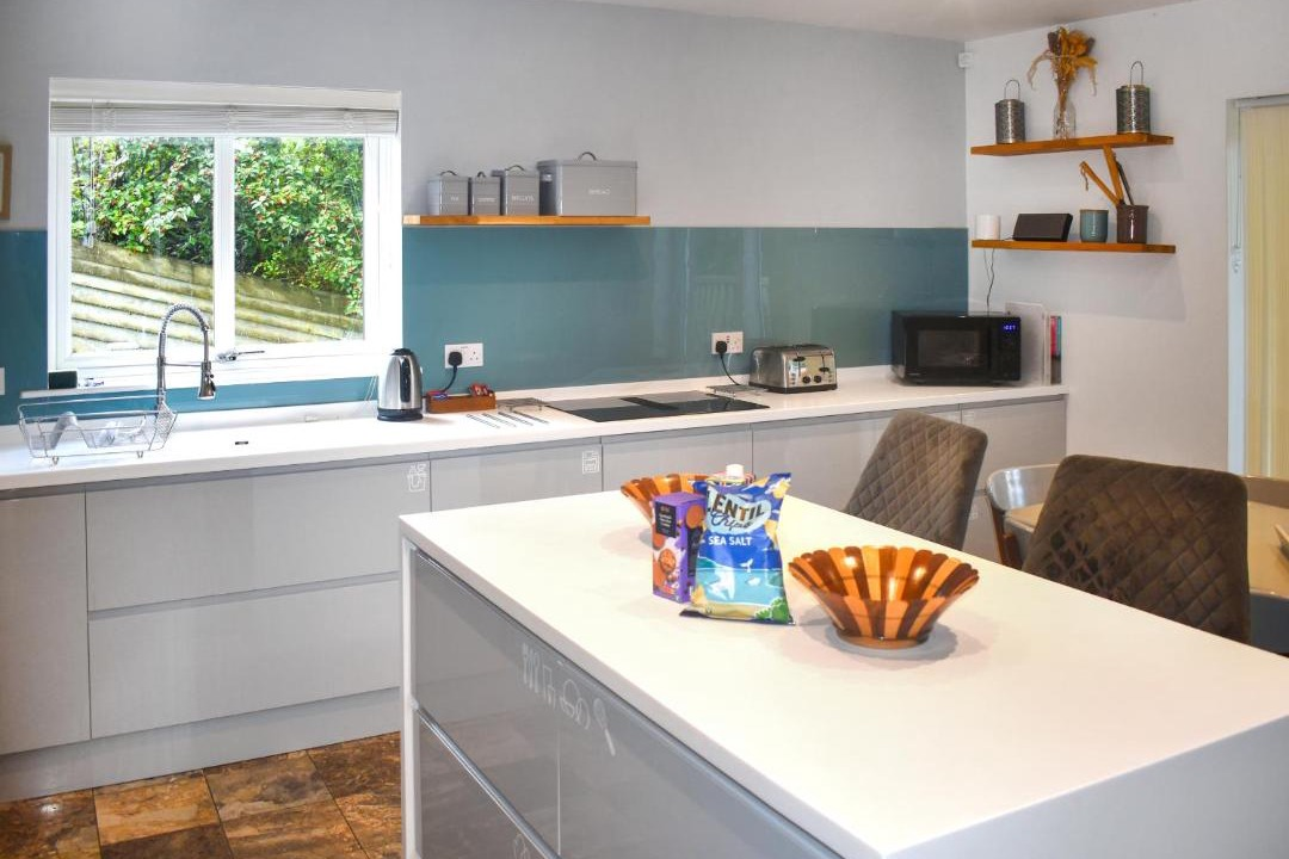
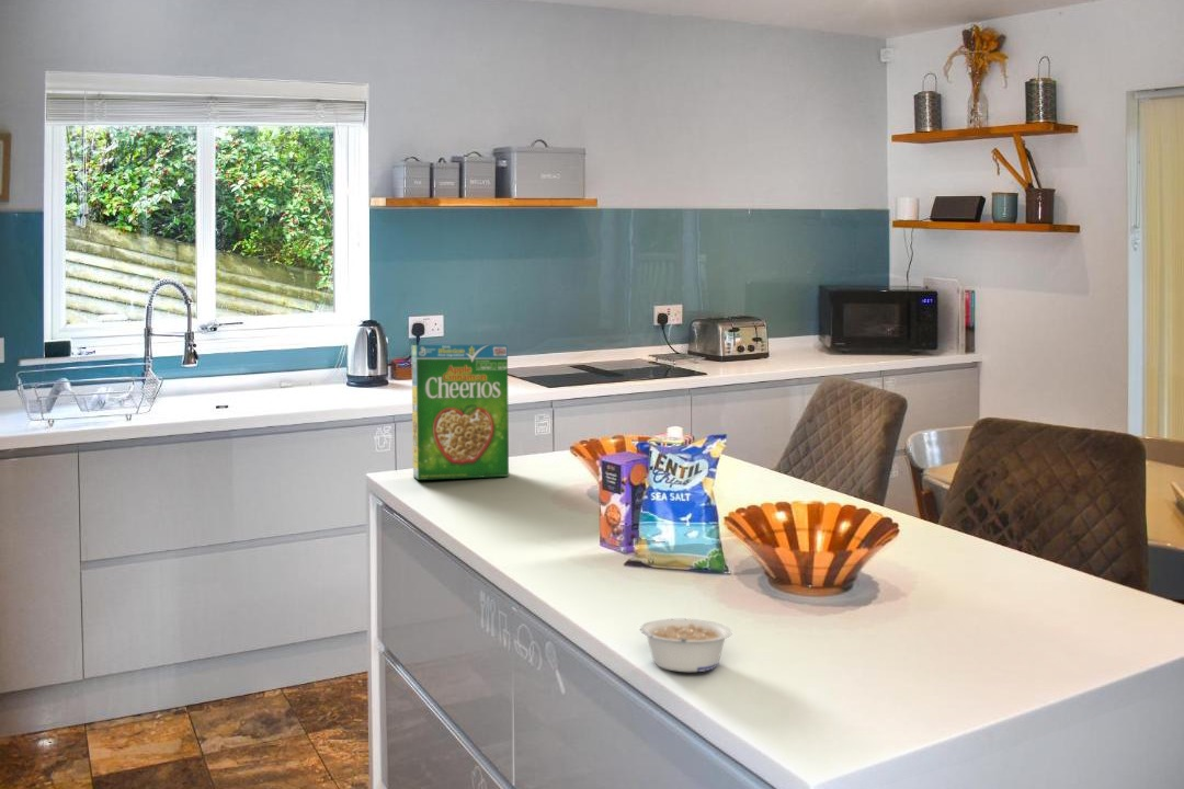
+ legume [639,617,733,673]
+ cereal box [410,344,510,481]
